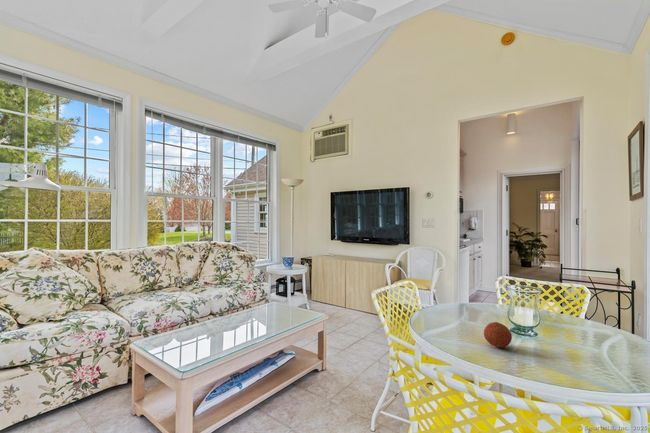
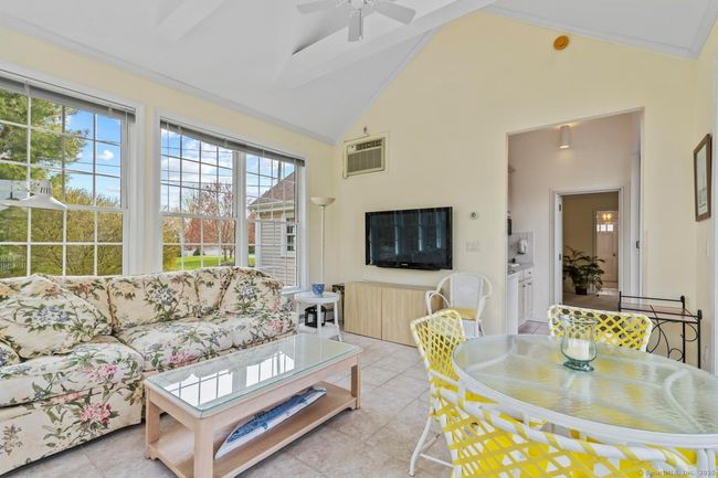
- fruit [483,321,513,348]
